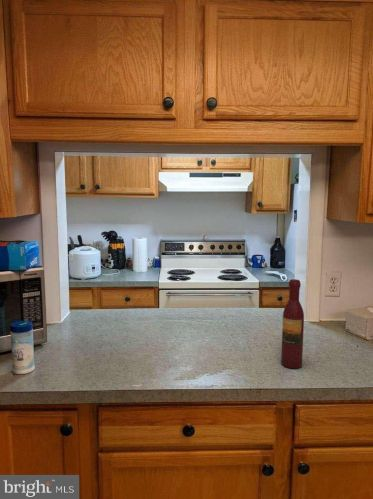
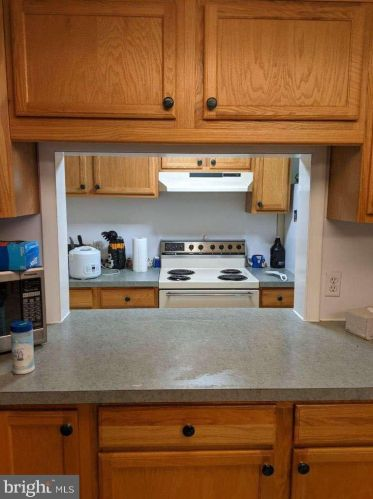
- wine bottle [280,278,305,369]
